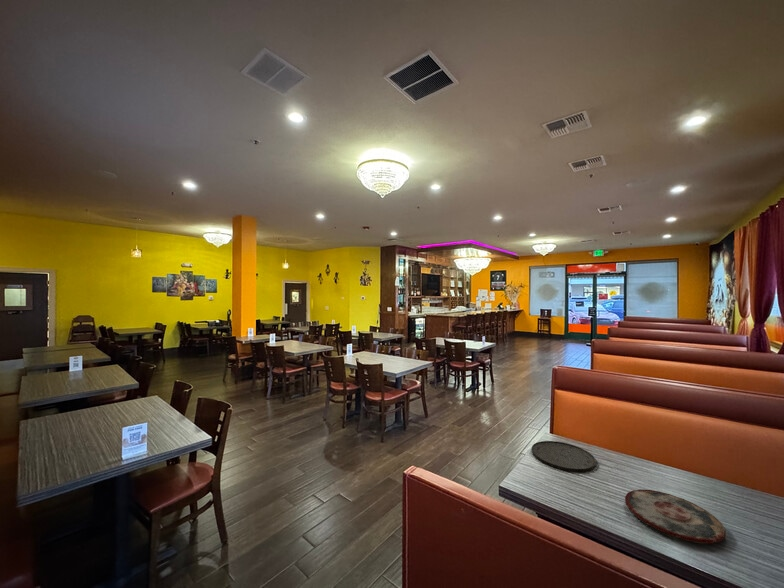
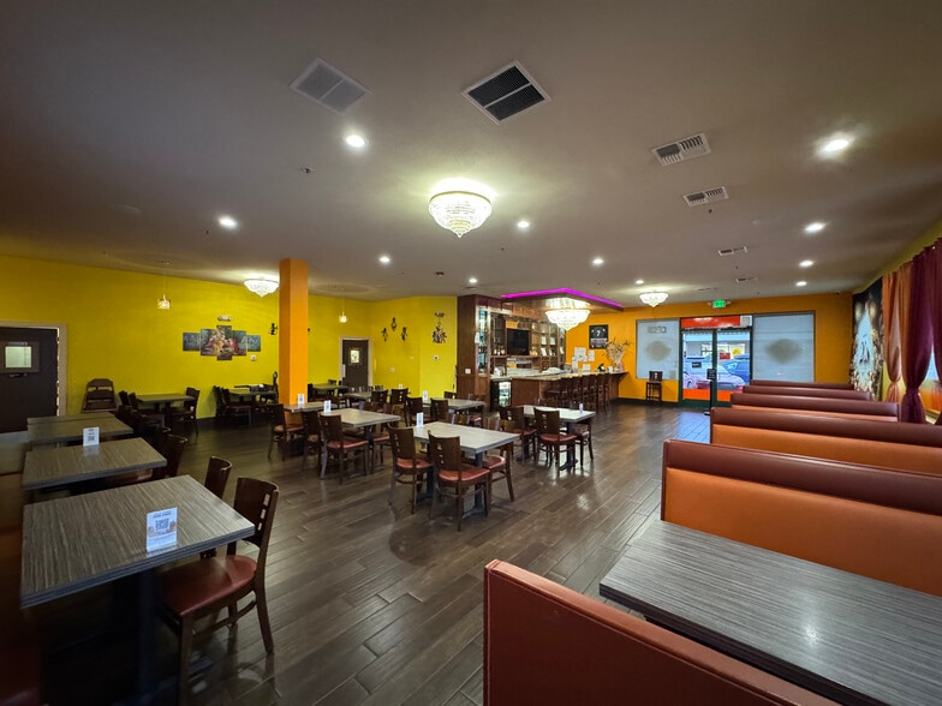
- plate [531,440,597,473]
- plate [624,489,727,545]
